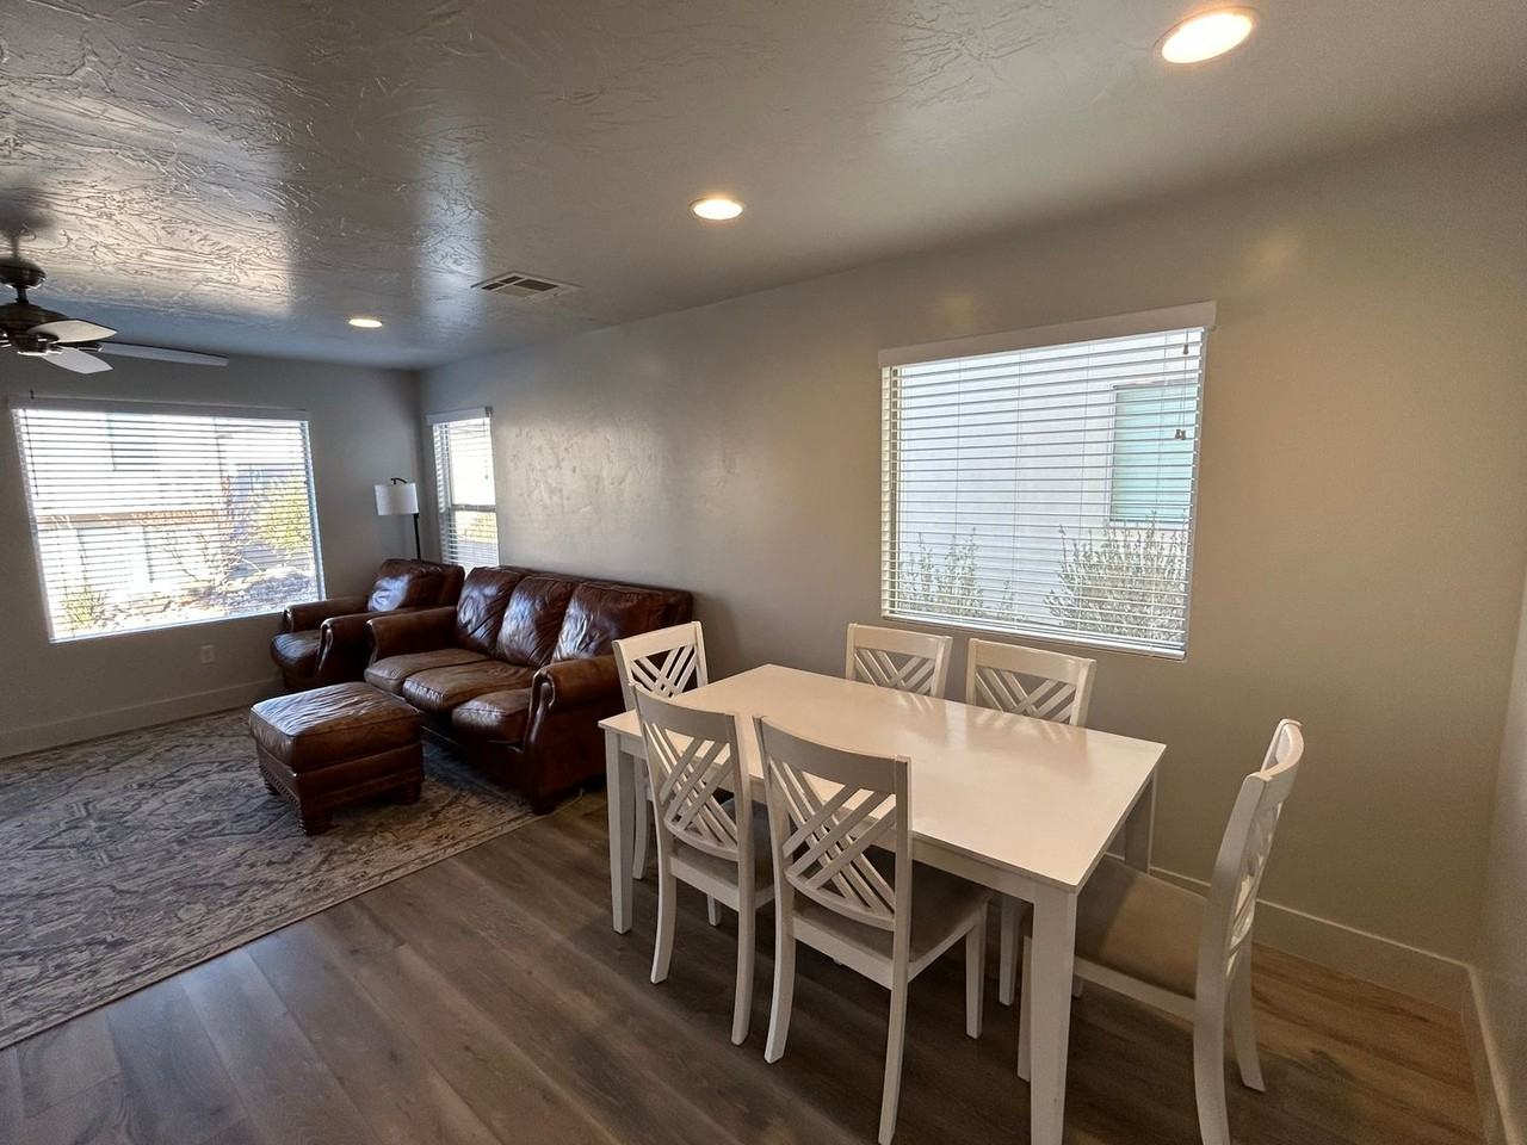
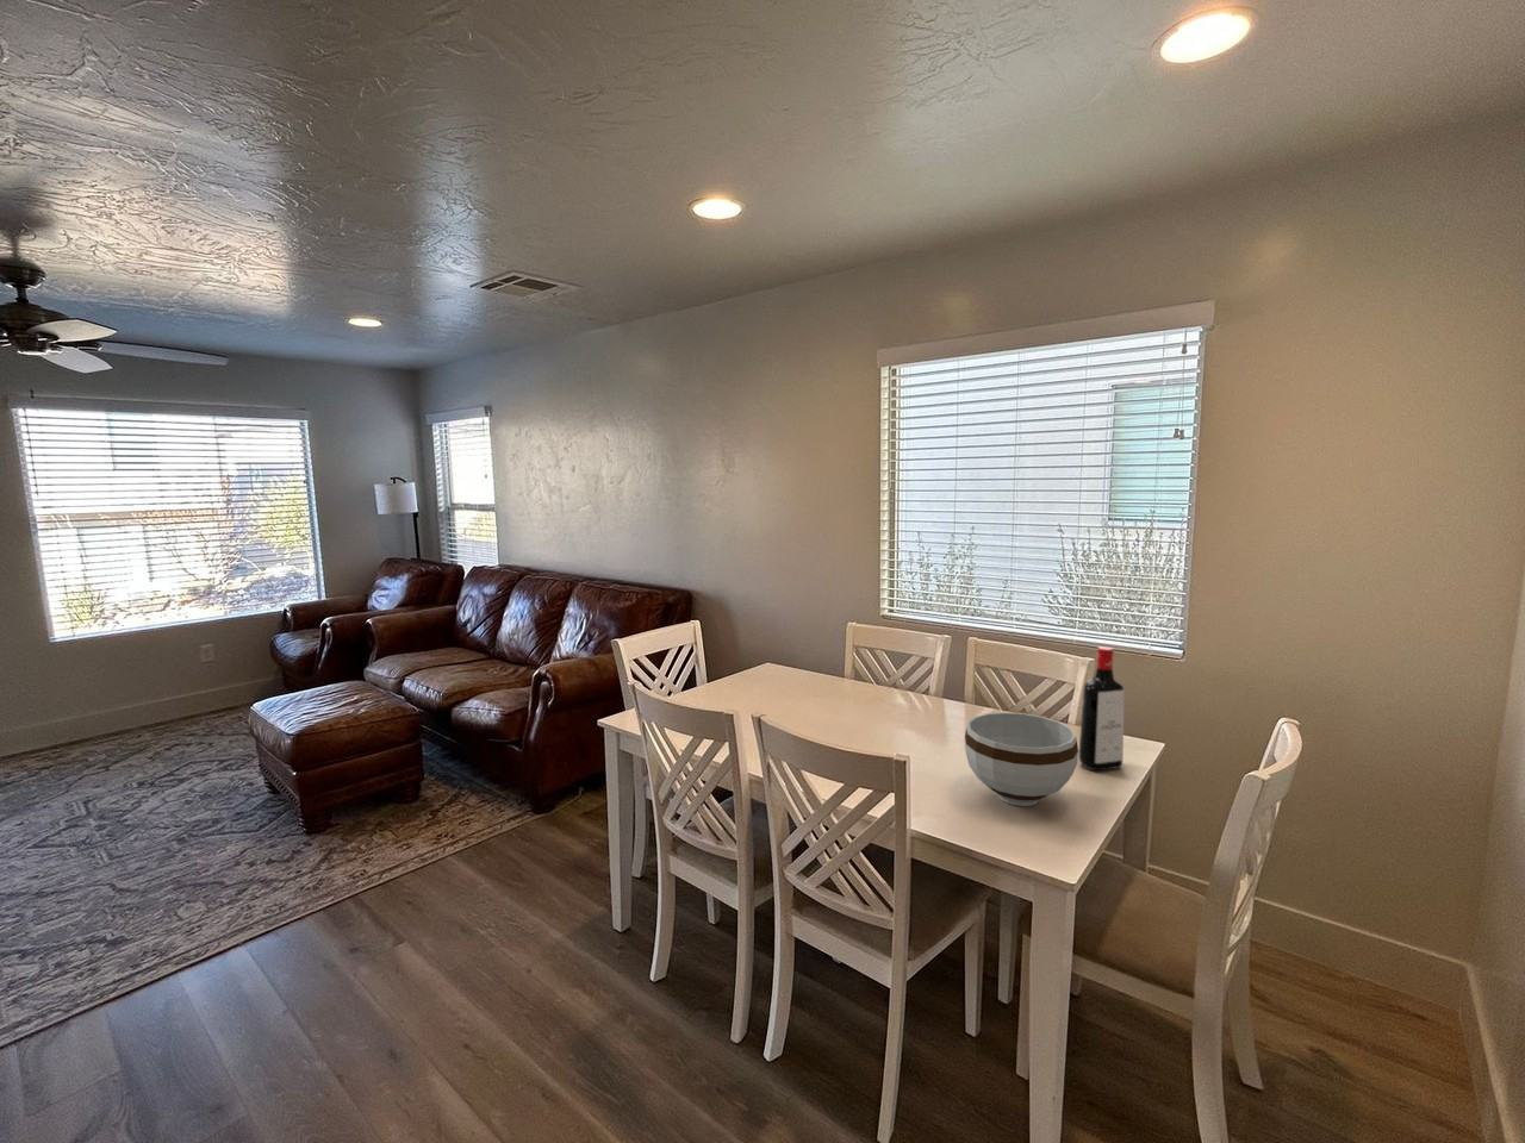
+ bowl [964,711,1080,807]
+ liquor bottle [1078,645,1125,772]
